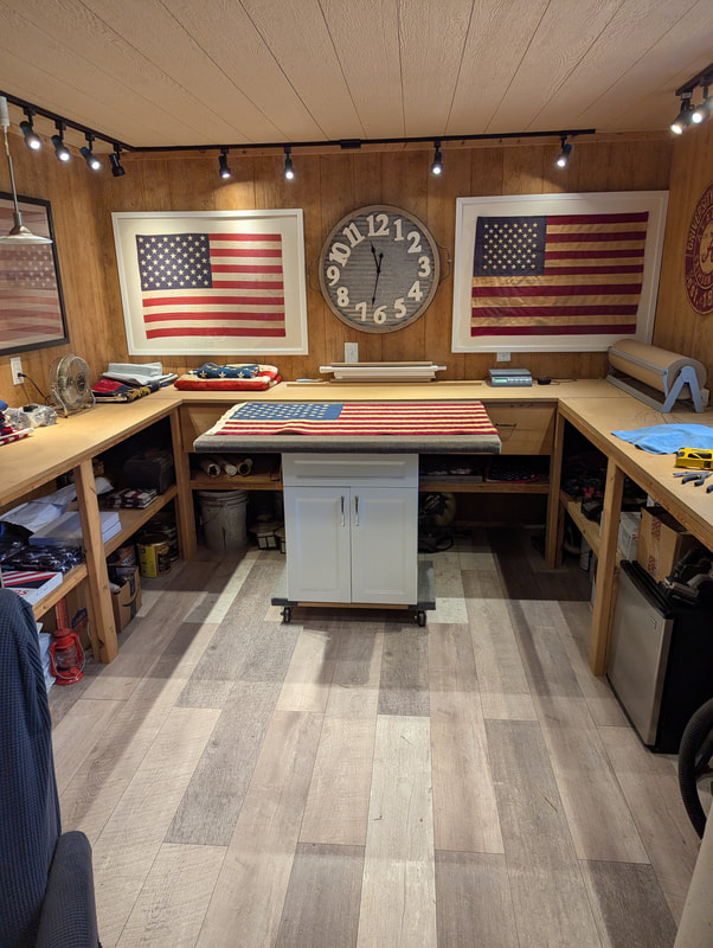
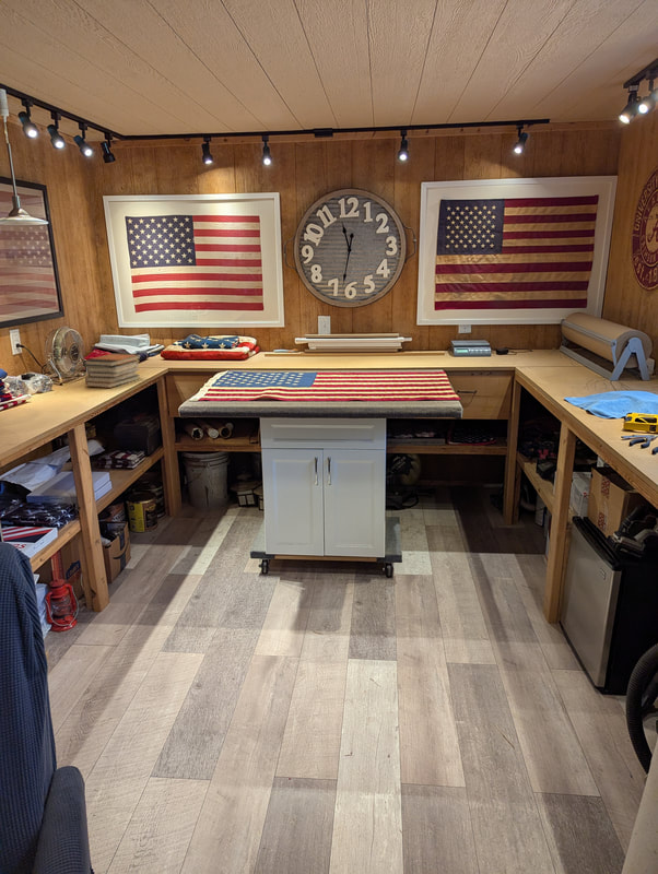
+ book stack [82,352,142,389]
